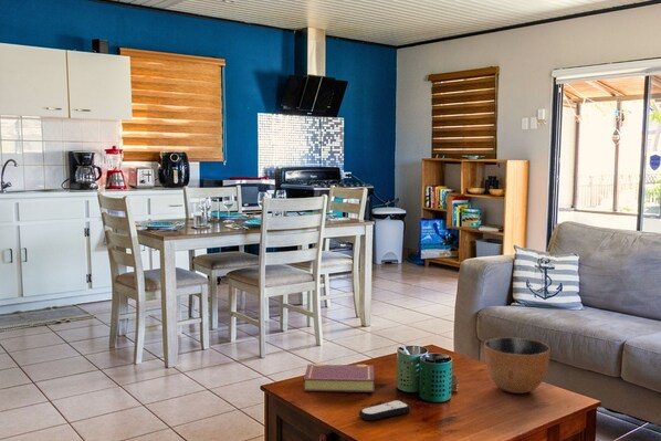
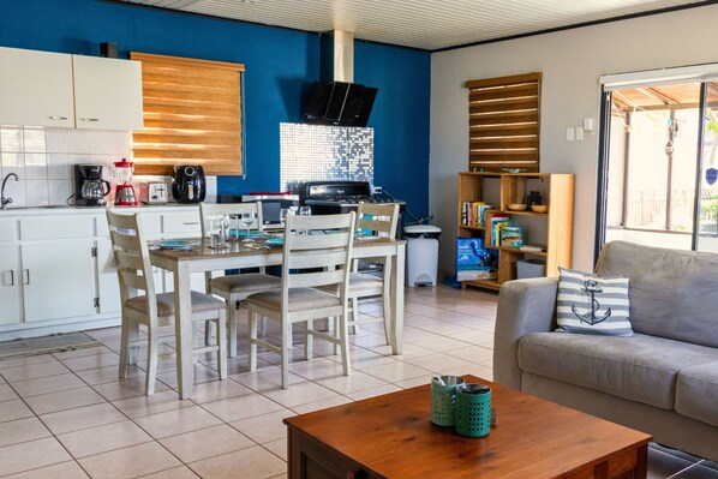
- bowl [483,337,552,395]
- book [302,363,375,393]
- remote control [357,399,411,421]
